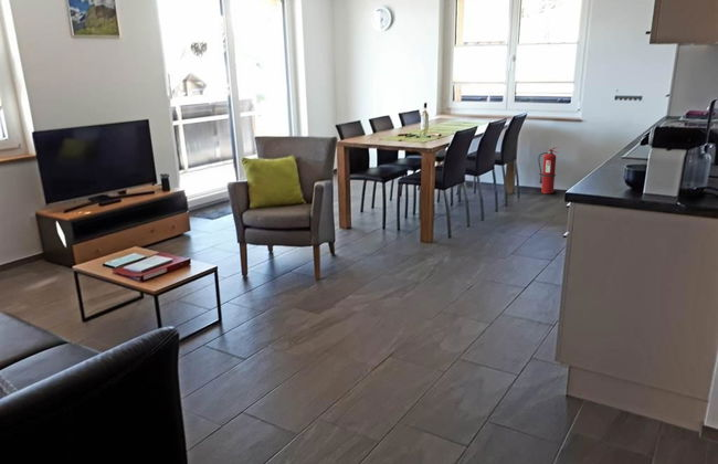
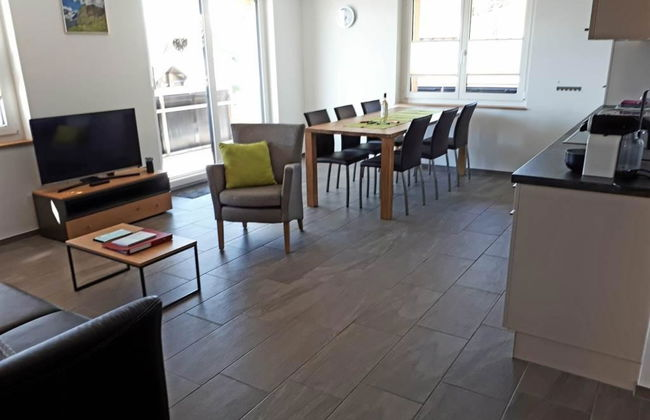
- fire extinguisher [537,146,559,194]
